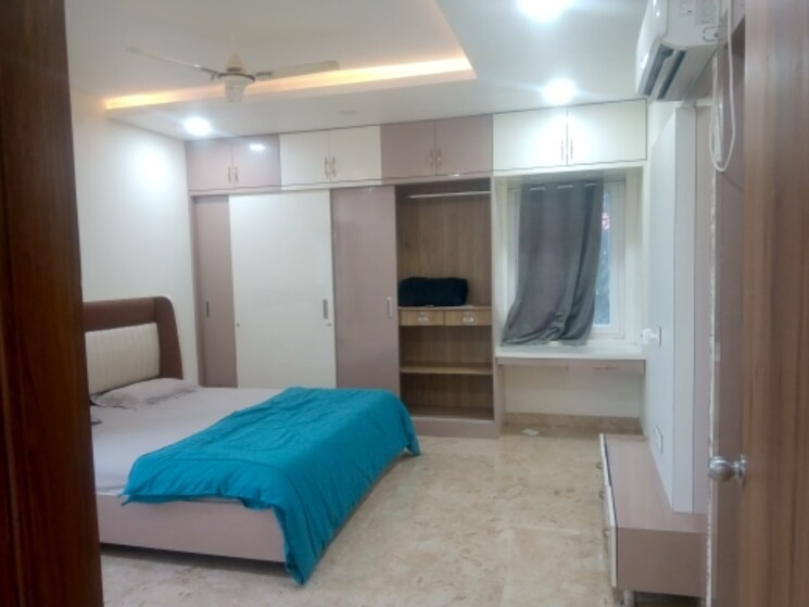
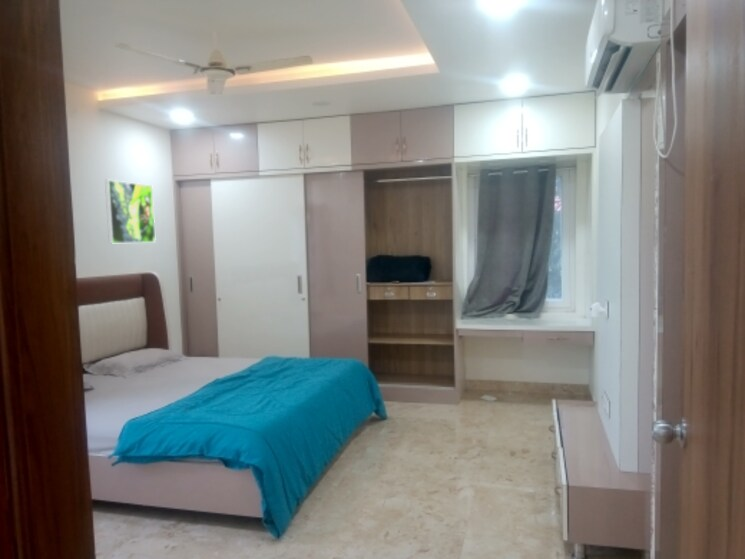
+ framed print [104,179,157,245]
